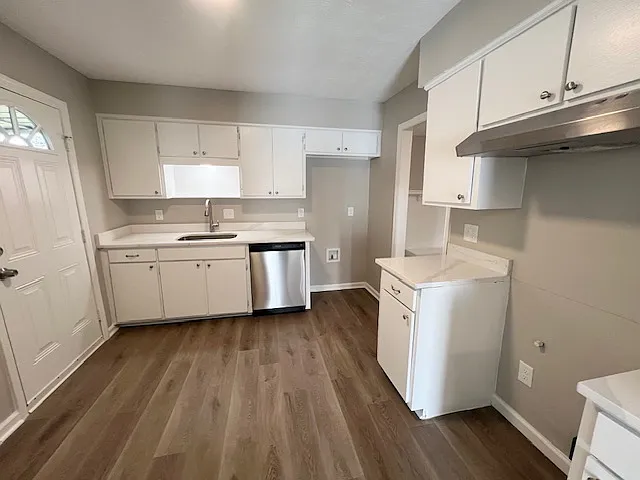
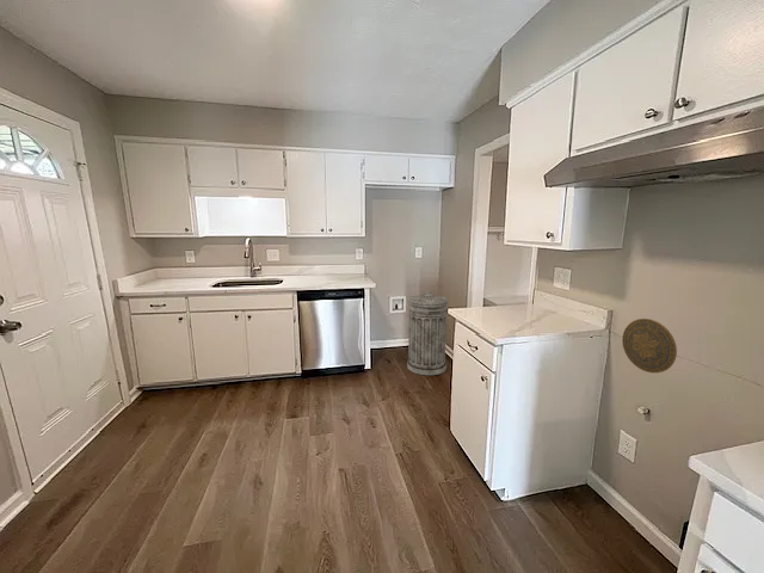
+ trash can [406,290,449,376]
+ decorative plate [621,318,678,374]
